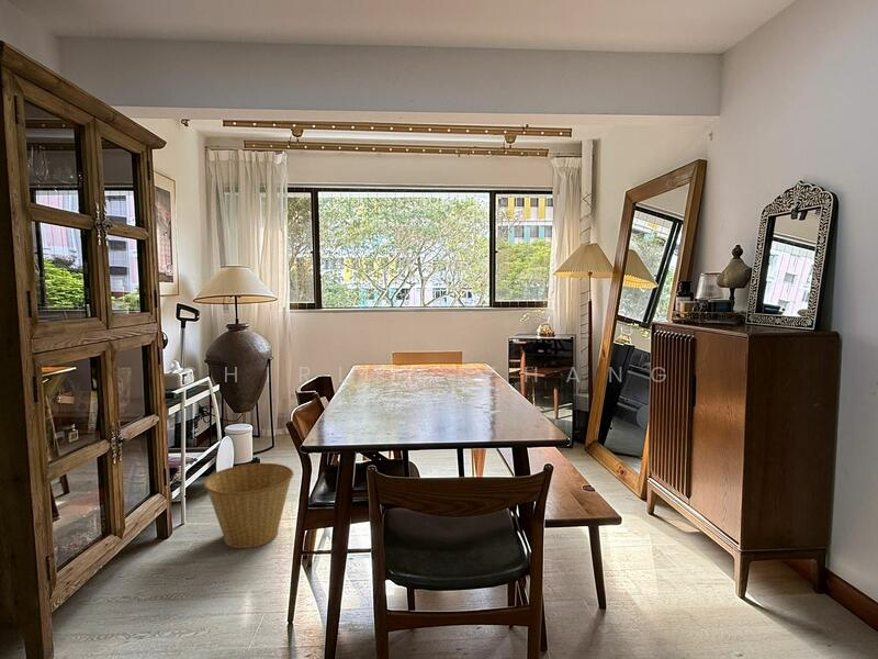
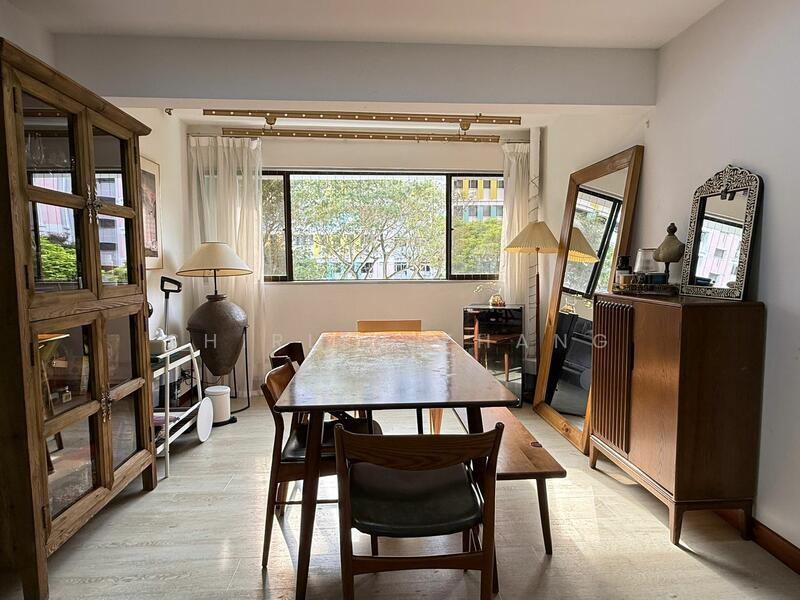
- basket [203,462,294,549]
